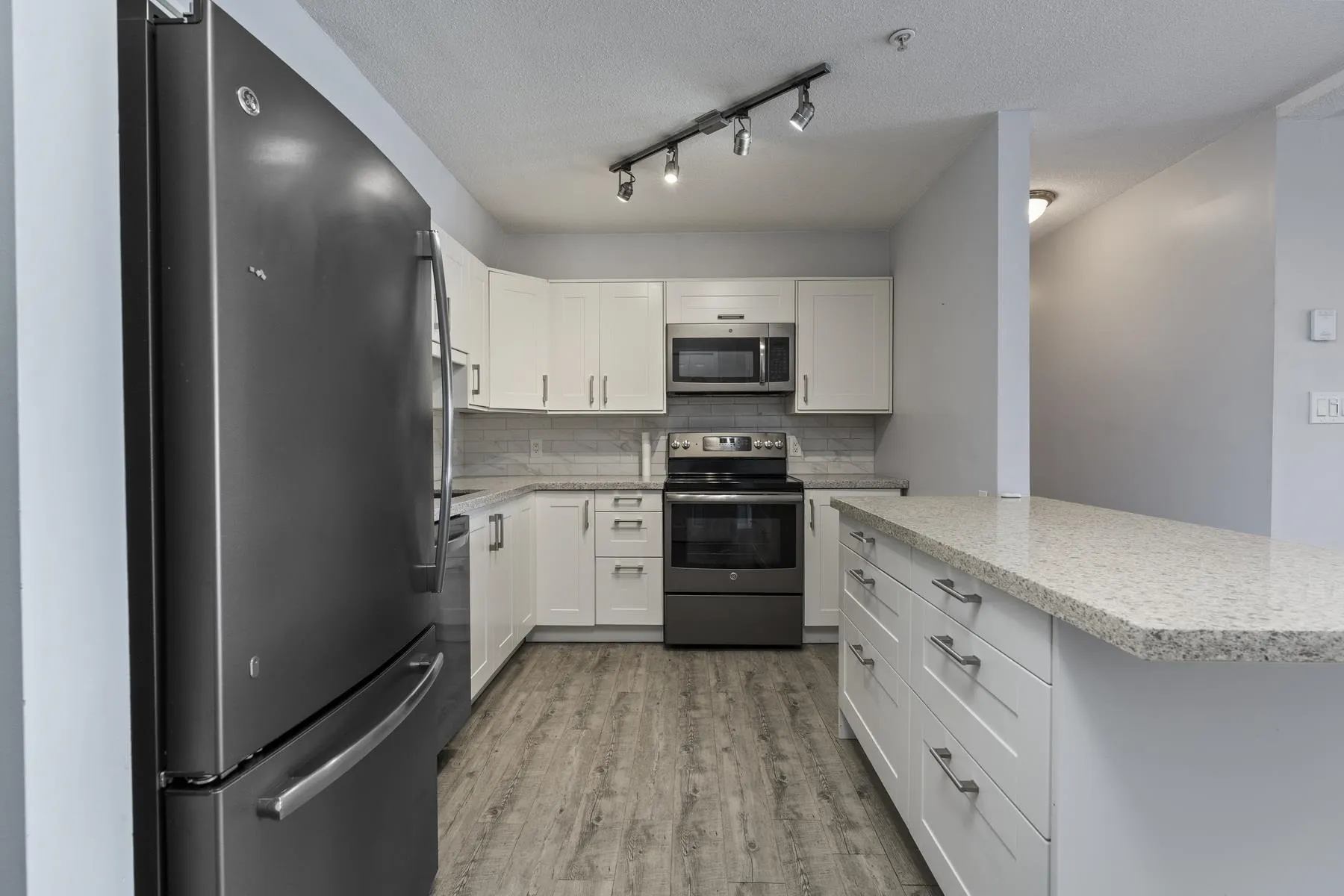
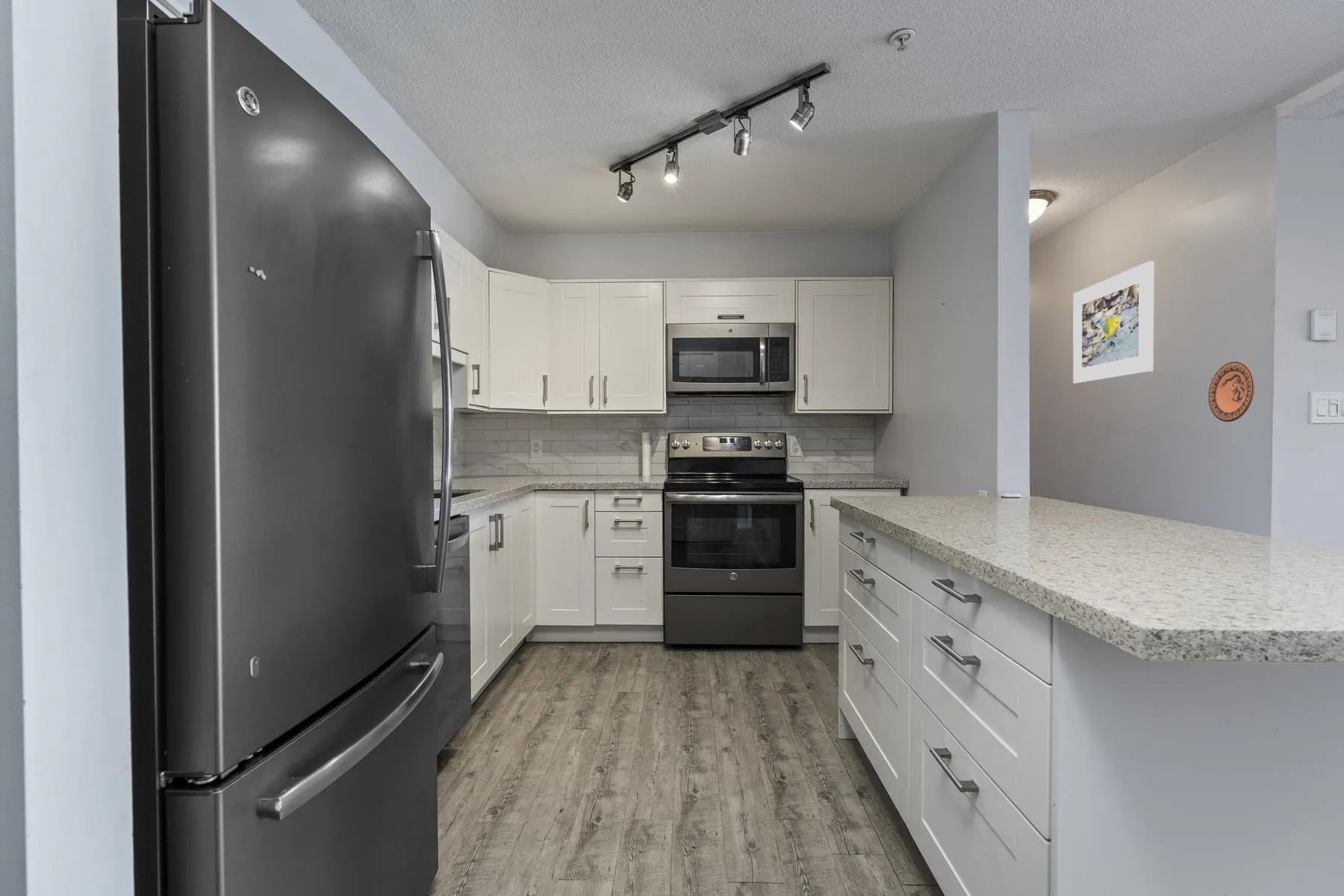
+ decorative plate [1207,361,1256,423]
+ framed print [1072,261,1154,385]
